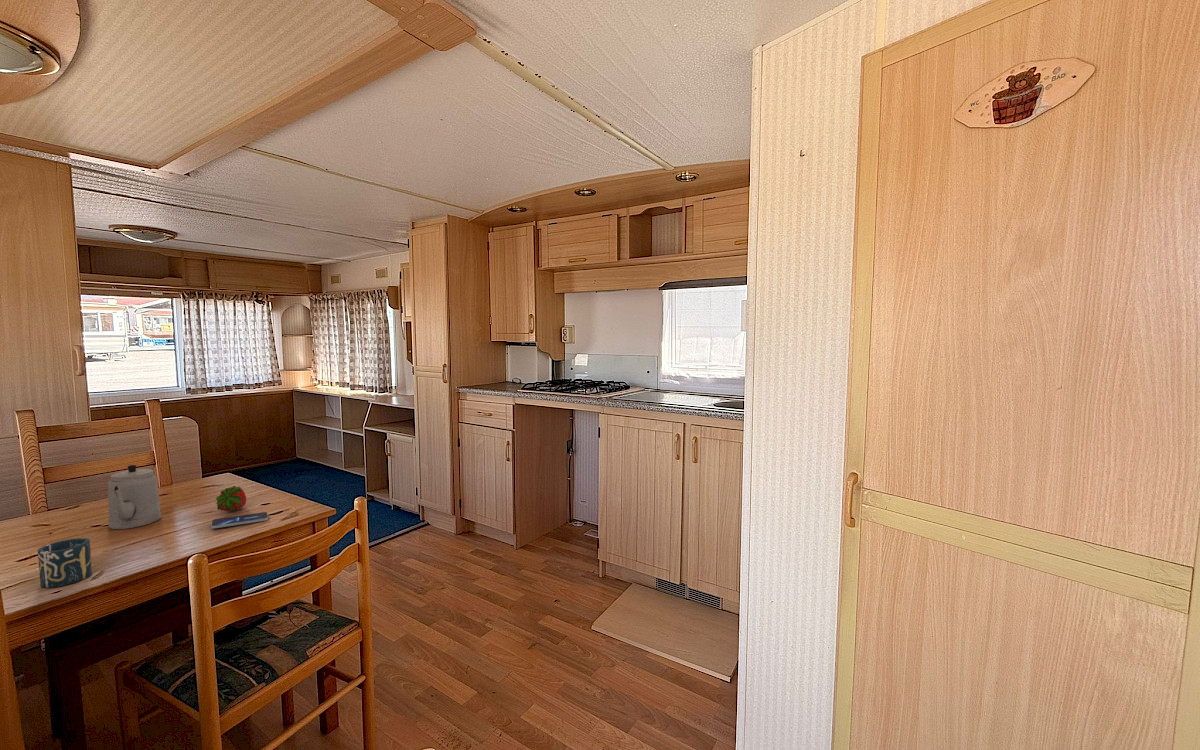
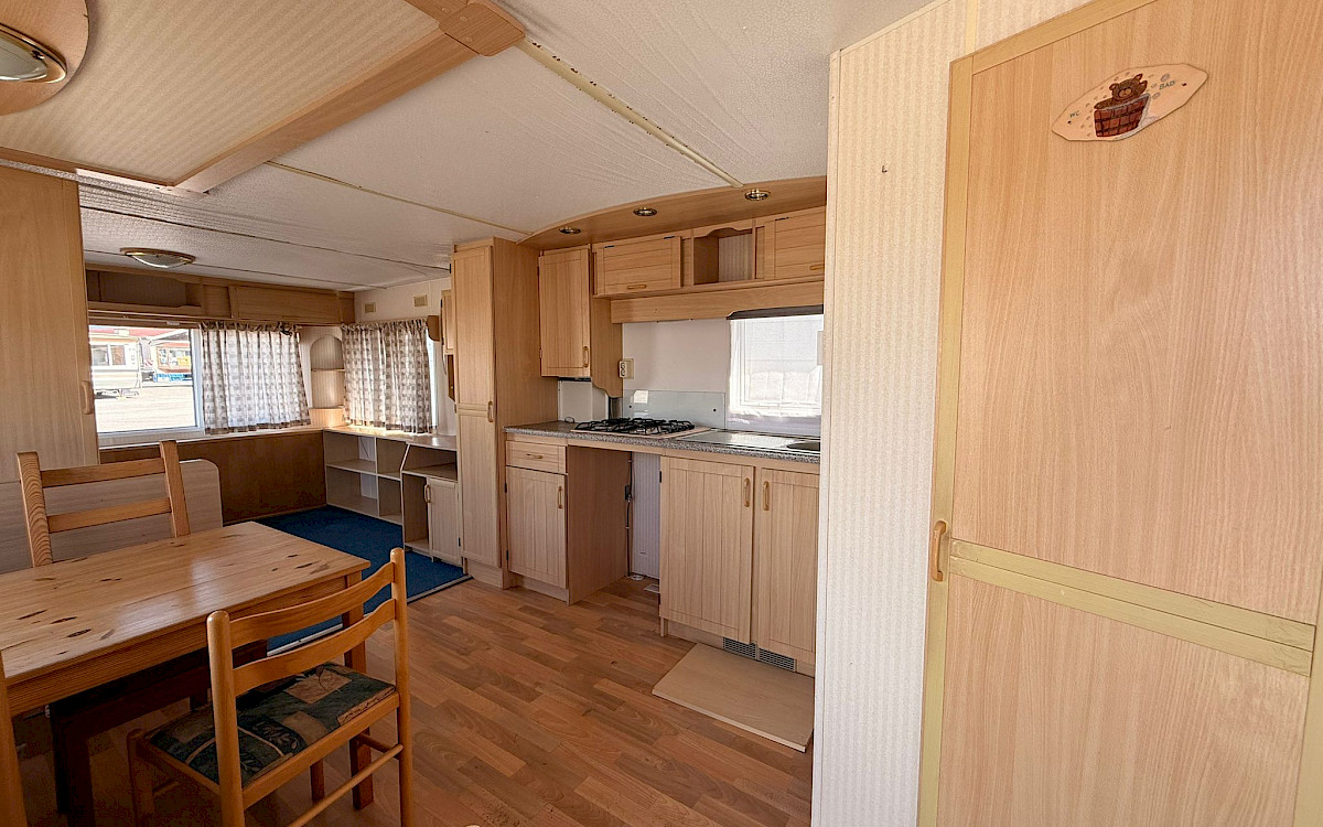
- teapot [107,464,162,530]
- cup [37,537,93,589]
- smartphone [210,511,269,529]
- fruit [215,485,247,512]
